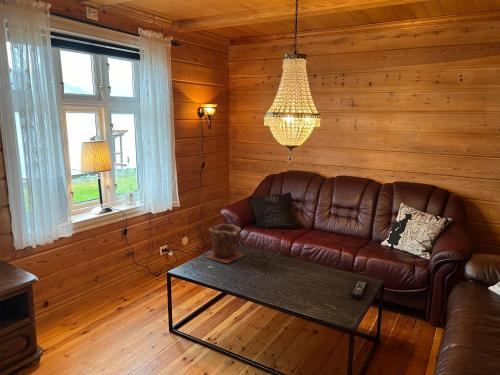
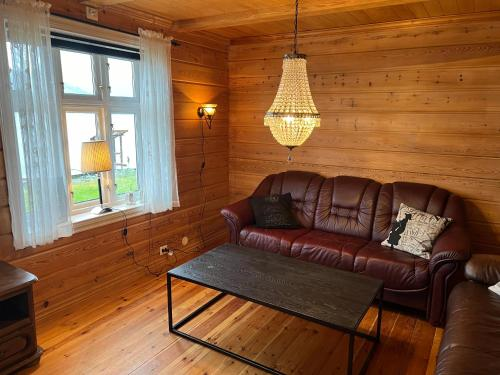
- plant pot [205,223,246,264]
- remote control [349,278,369,300]
